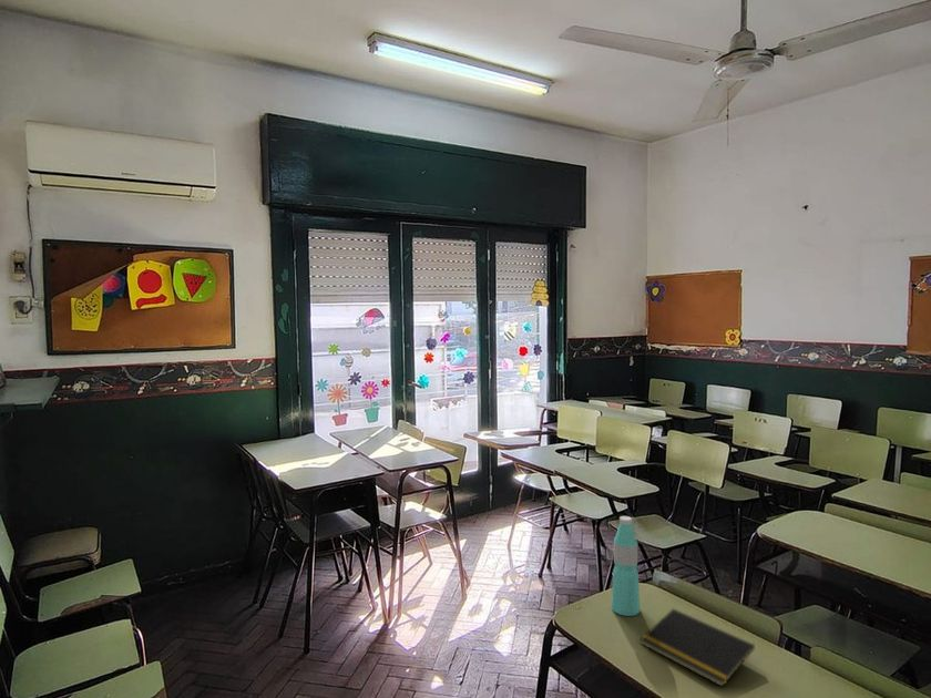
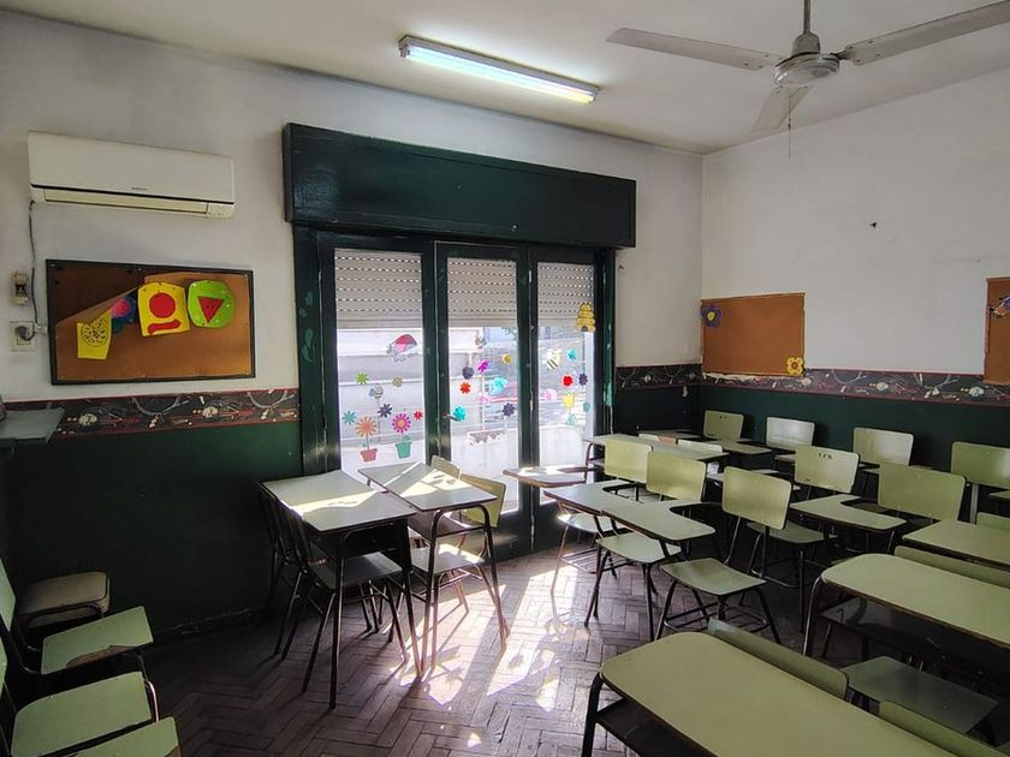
- notepad [640,607,756,688]
- water bottle [611,515,641,617]
